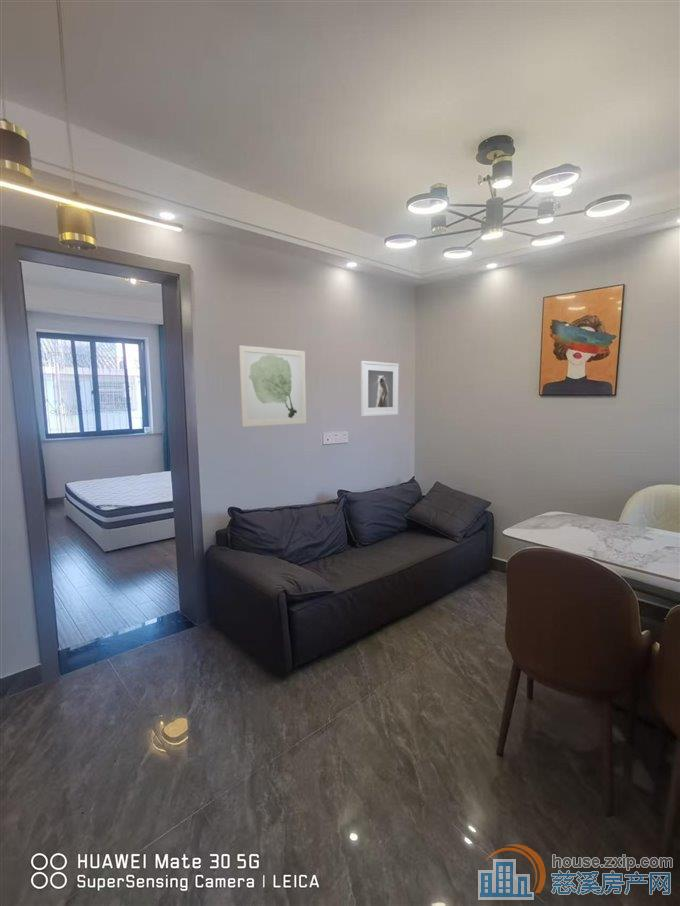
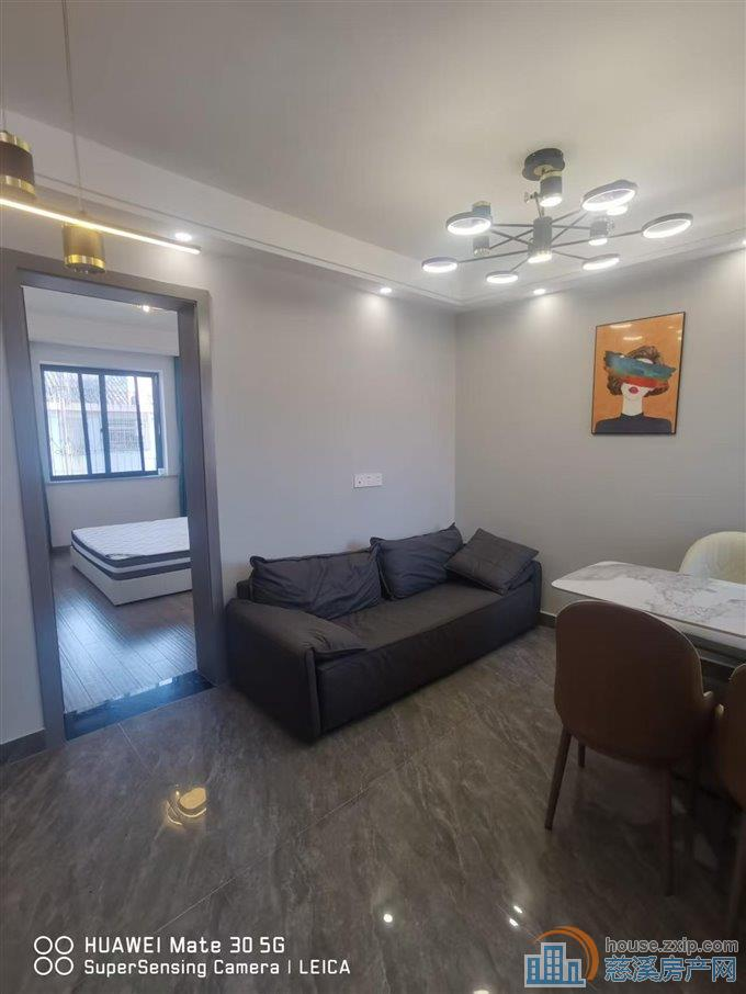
- wall art [238,344,307,428]
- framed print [360,360,400,417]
